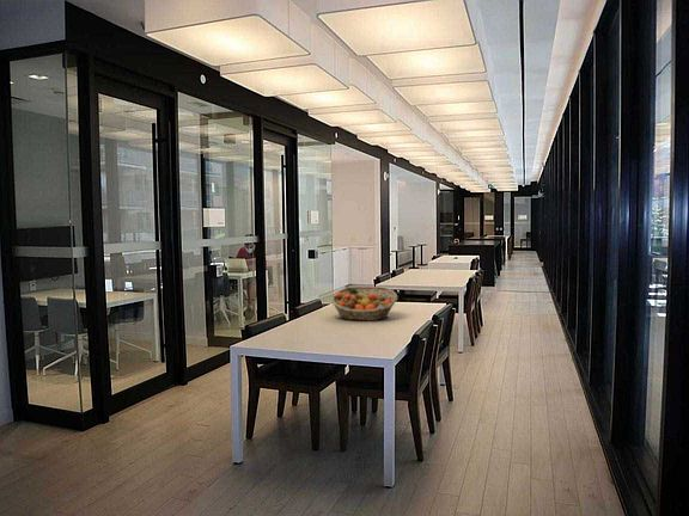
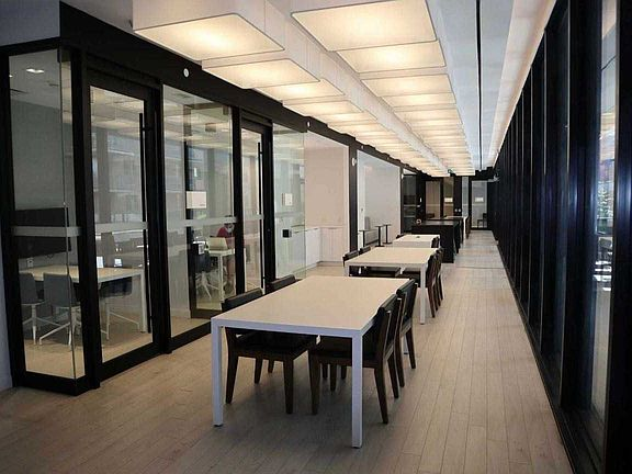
- fruit basket [330,285,398,321]
